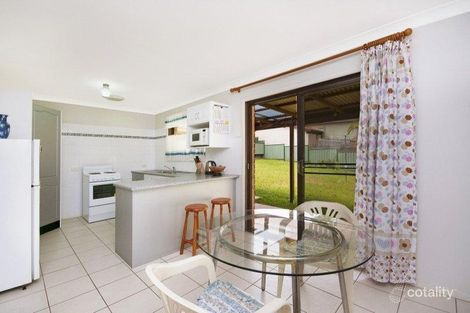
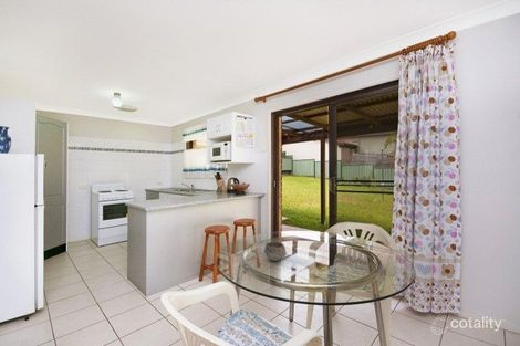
+ bowl [263,241,288,262]
